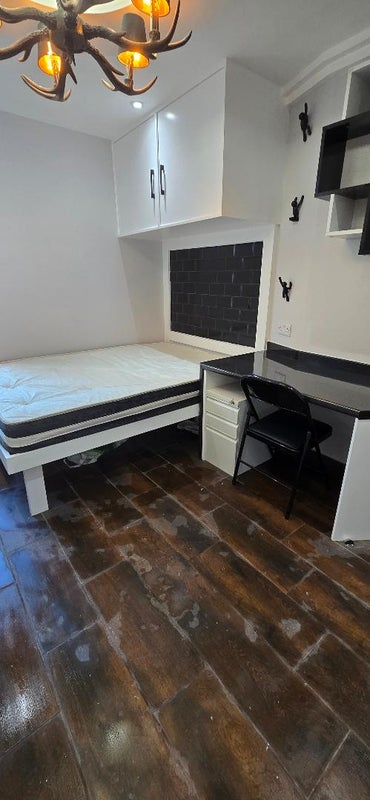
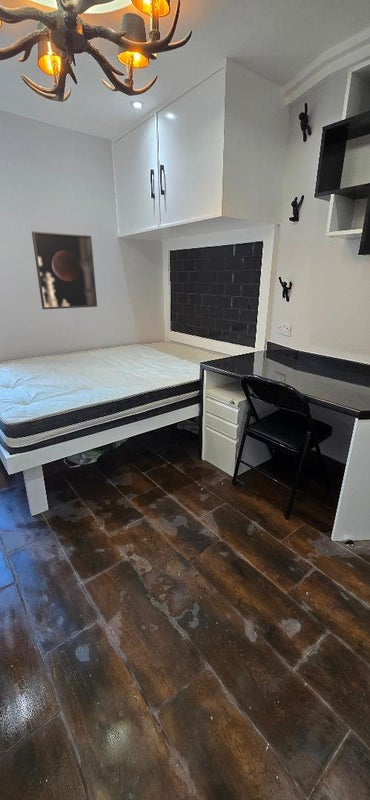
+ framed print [31,230,98,310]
